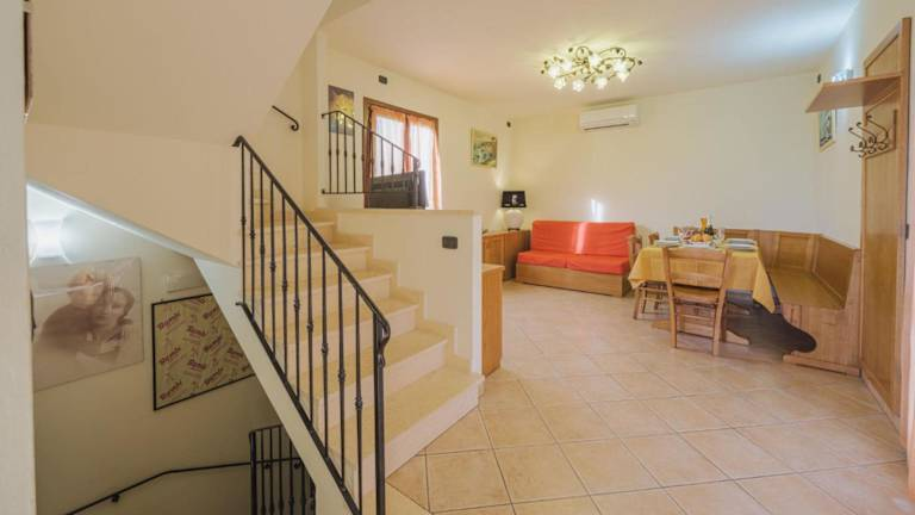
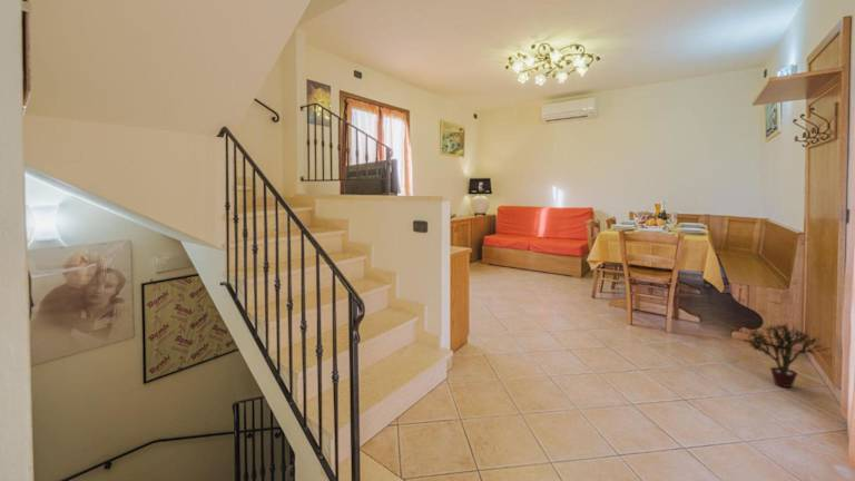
+ potted plant [747,323,829,389]
